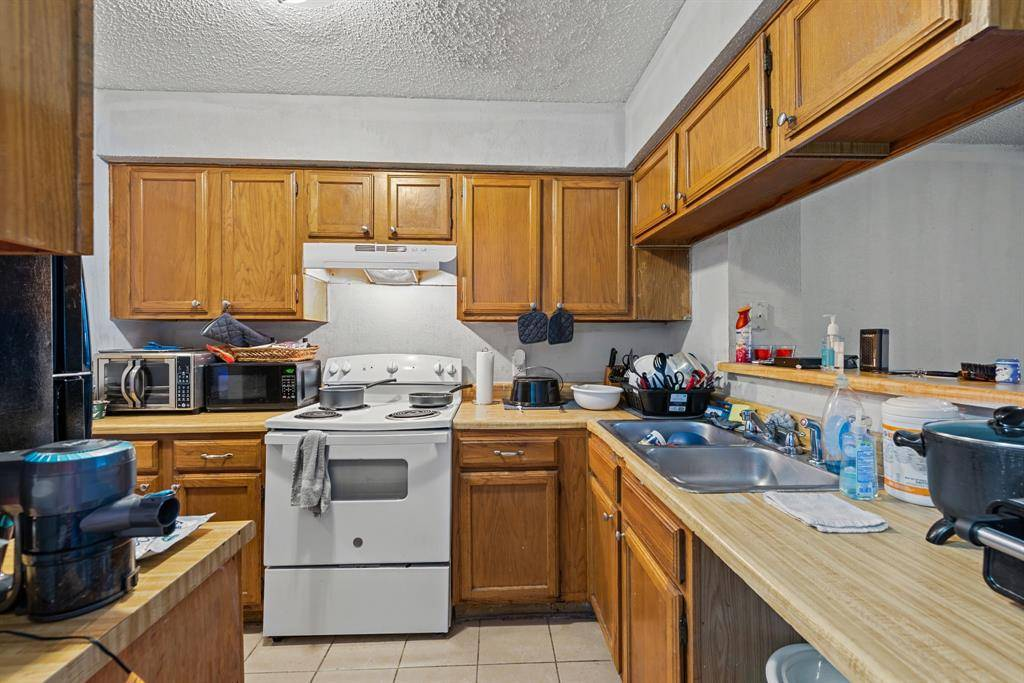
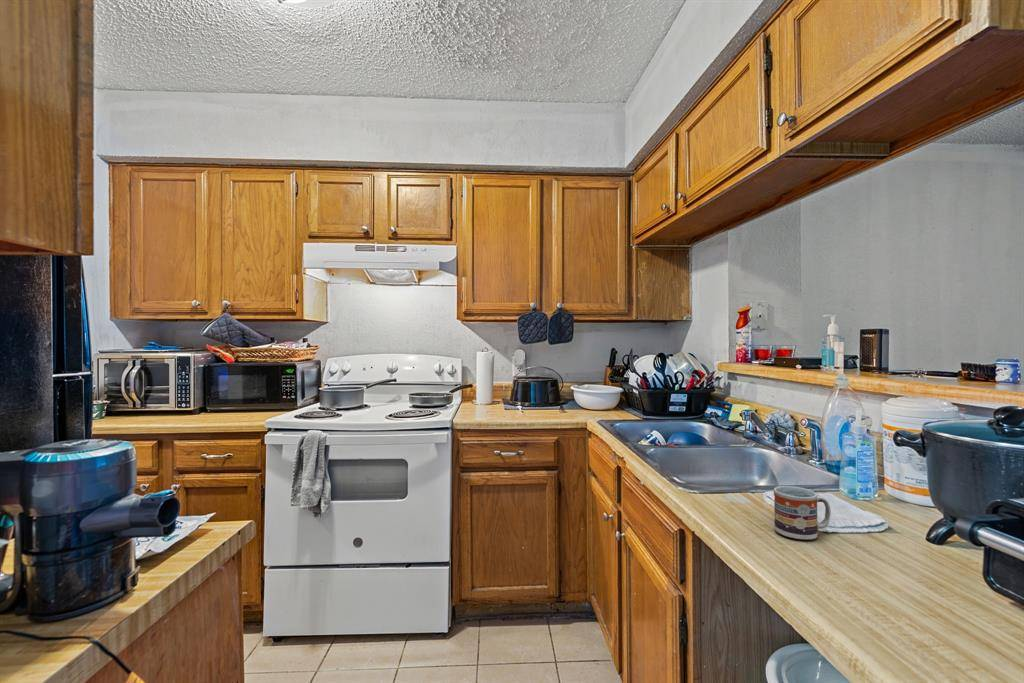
+ cup [772,485,832,541]
